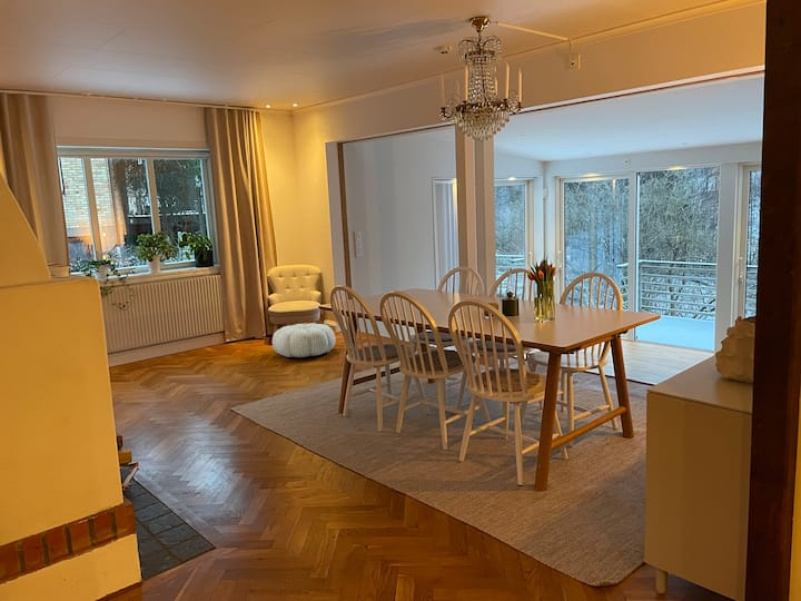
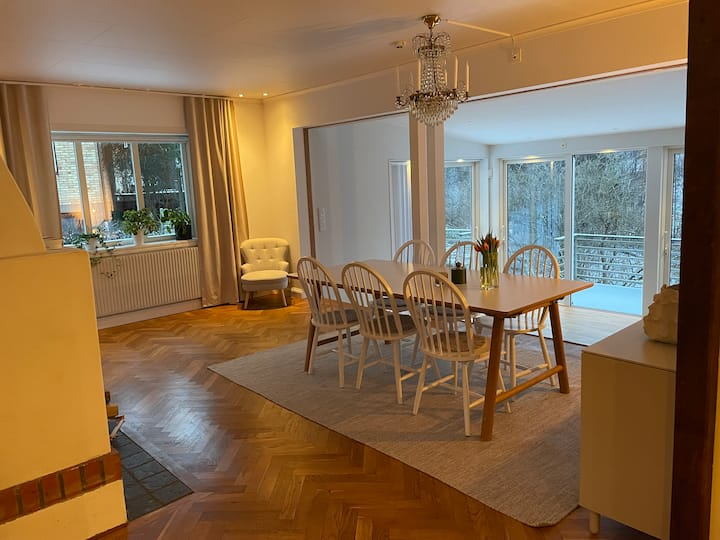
- pouf [271,323,336,358]
